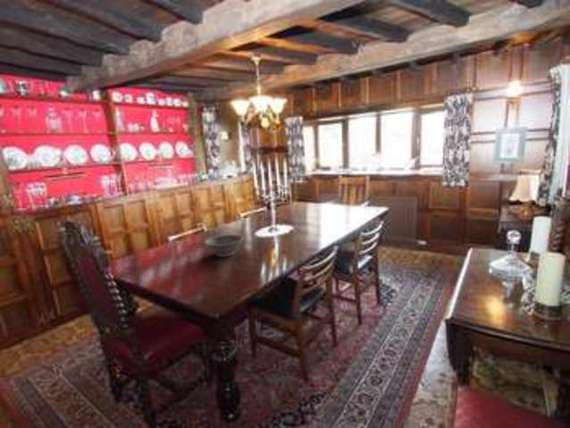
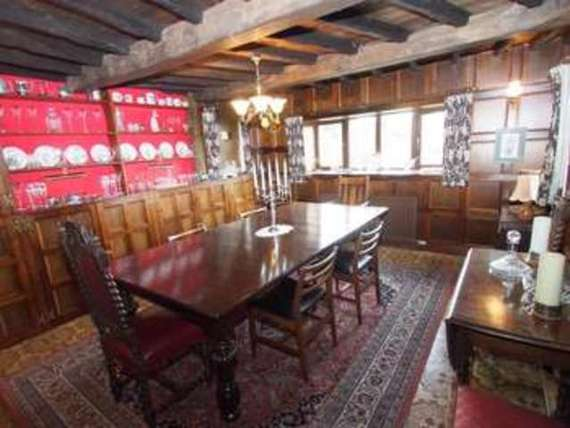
- decorative bowl [203,233,245,258]
